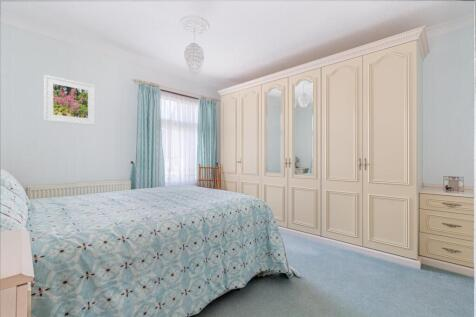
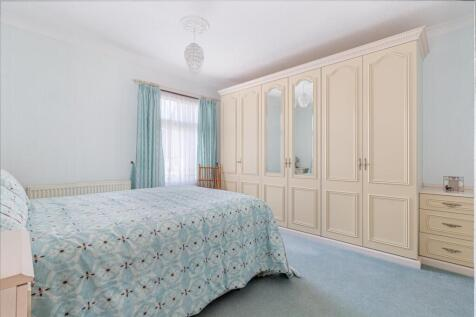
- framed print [43,74,96,126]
